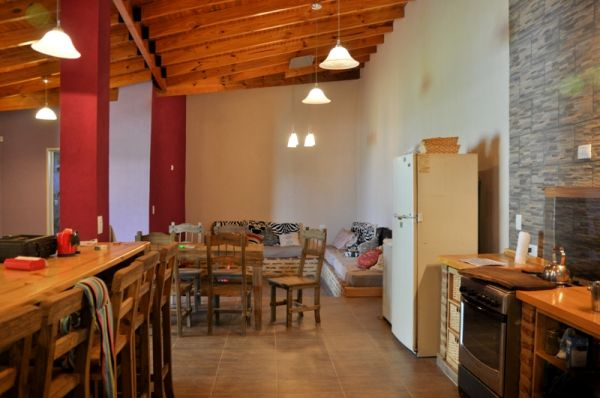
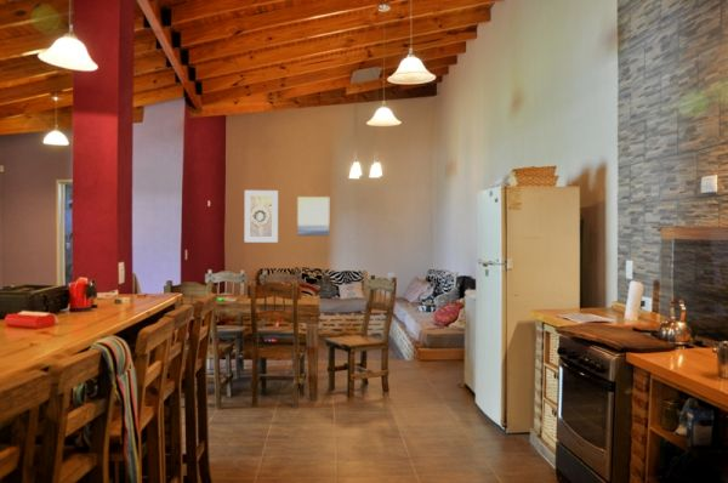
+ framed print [244,189,279,244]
+ wall art [296,195,330,237]
